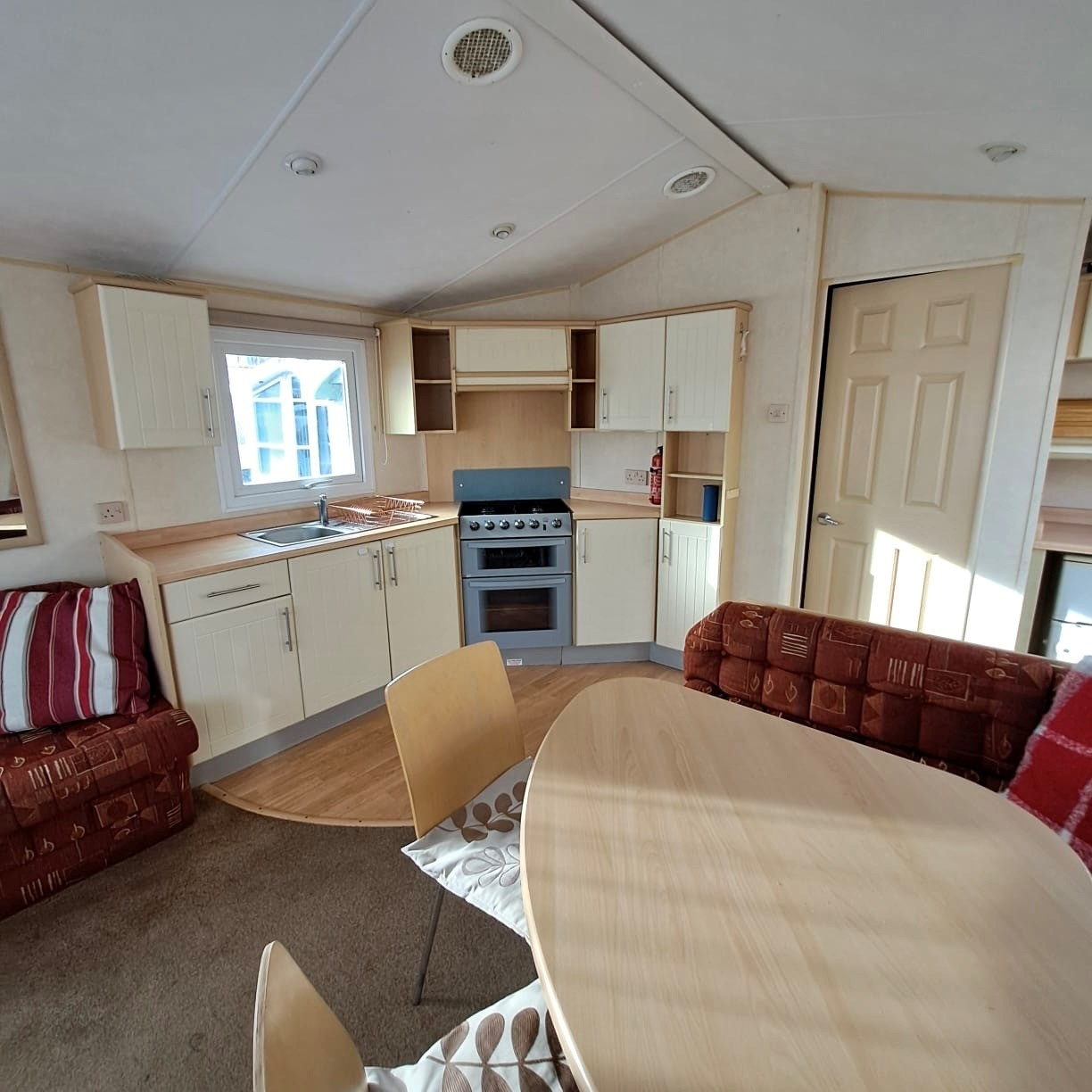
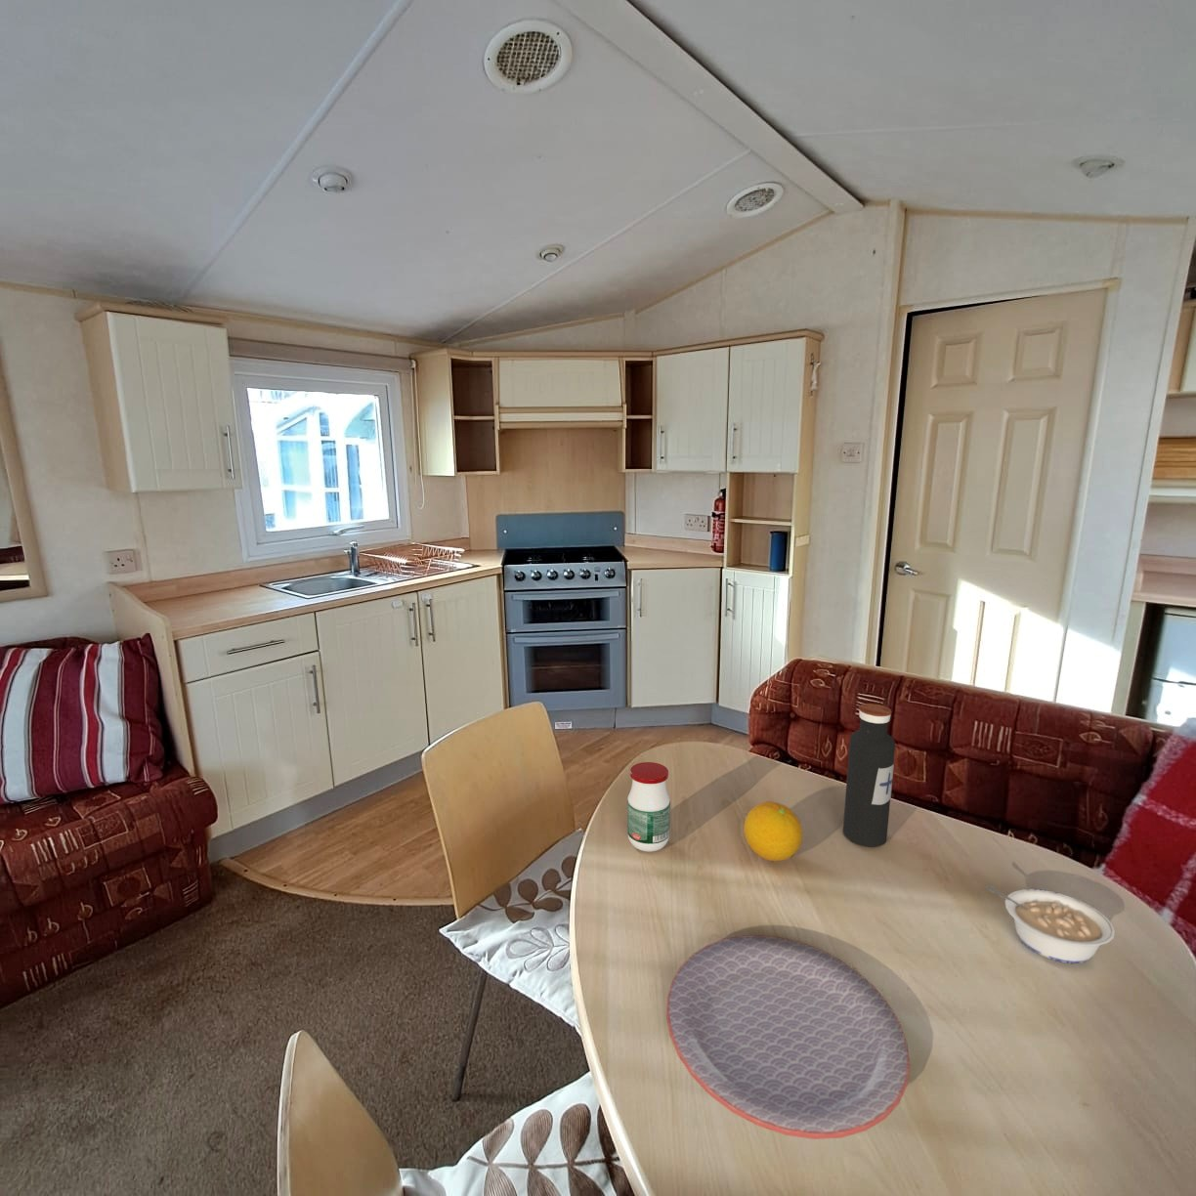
+ jar [626,761,671,853]
+ water bottle [842,702,896,848]
+ plate [666,934,910,1140]
+ legume [985,884,1116,965]
+ fruit [743,801,803,862]
